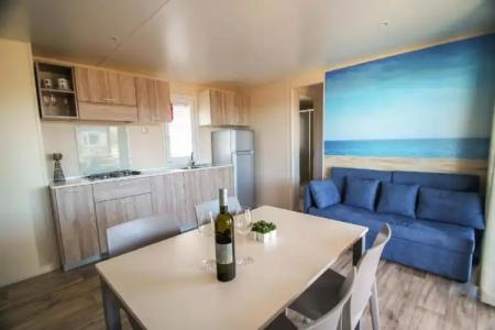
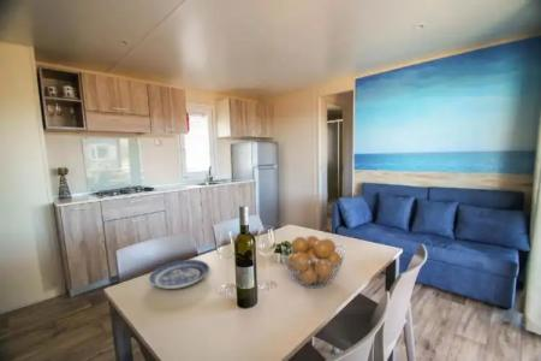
+ fruit basket [280,235,346,289]
+ plate [148,259,210,290]
